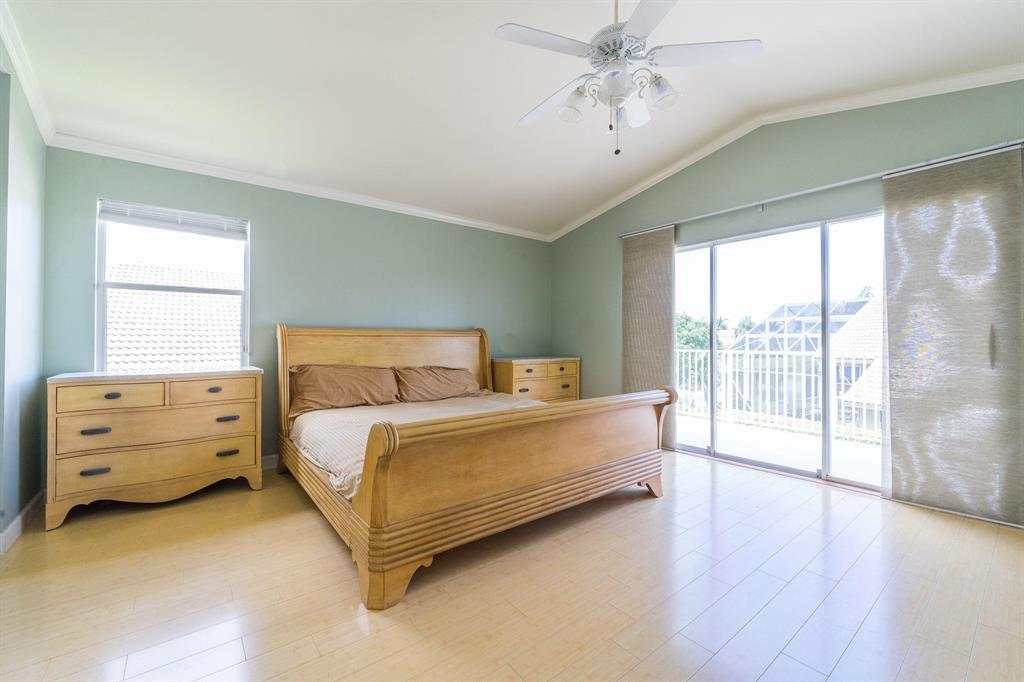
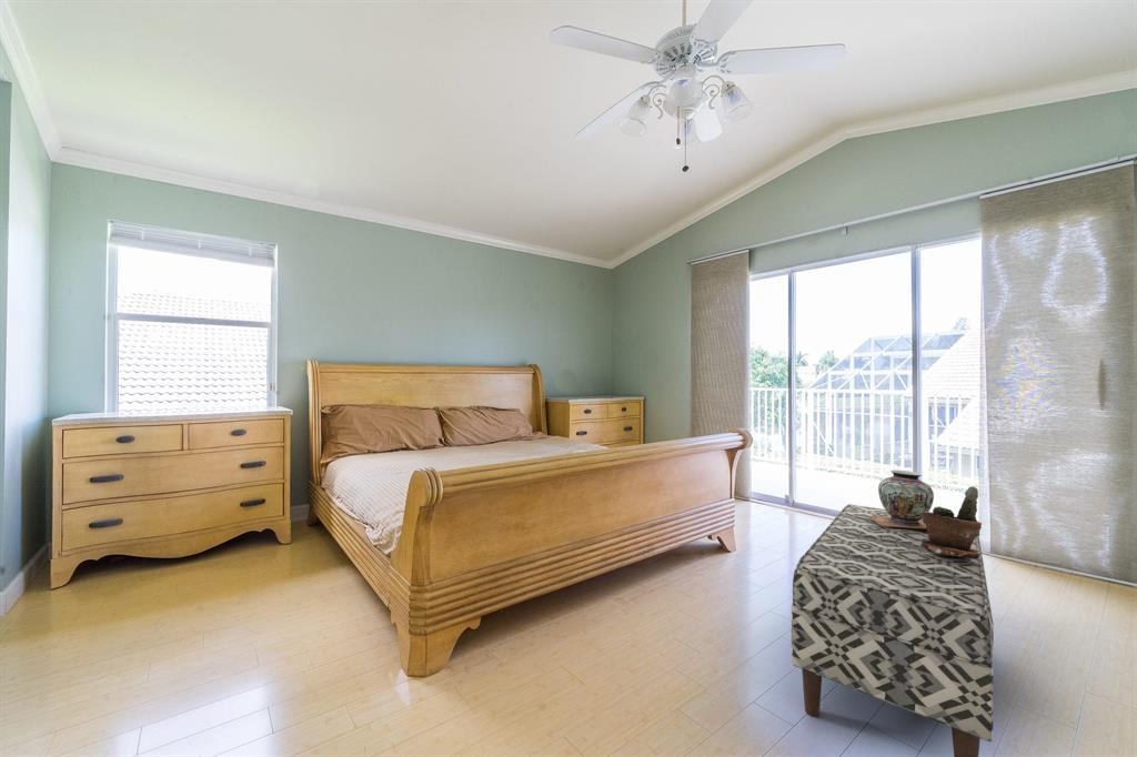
+ bench [791,503,995,757]
+ potted plant [922,485,983,559]
+ decorative vase [869,470,935,528]
